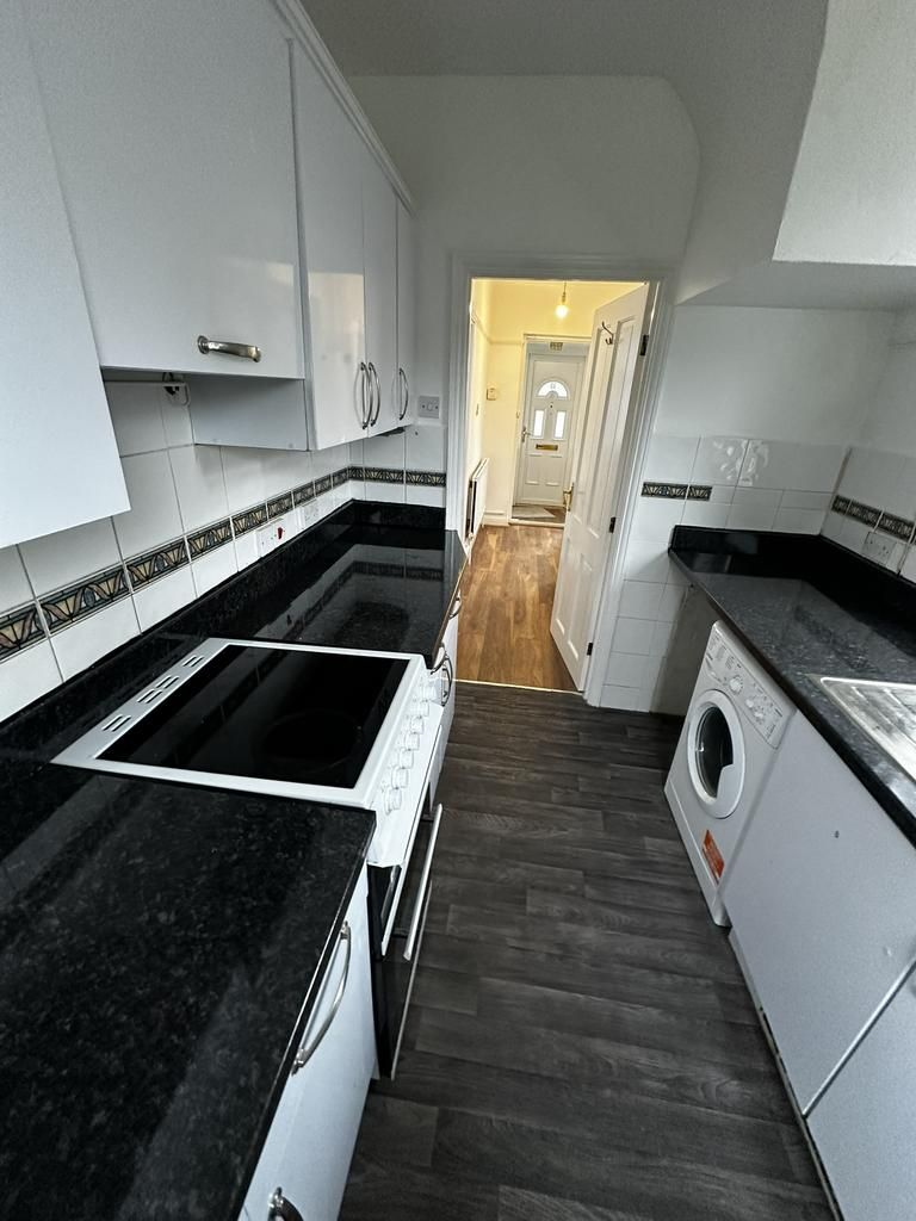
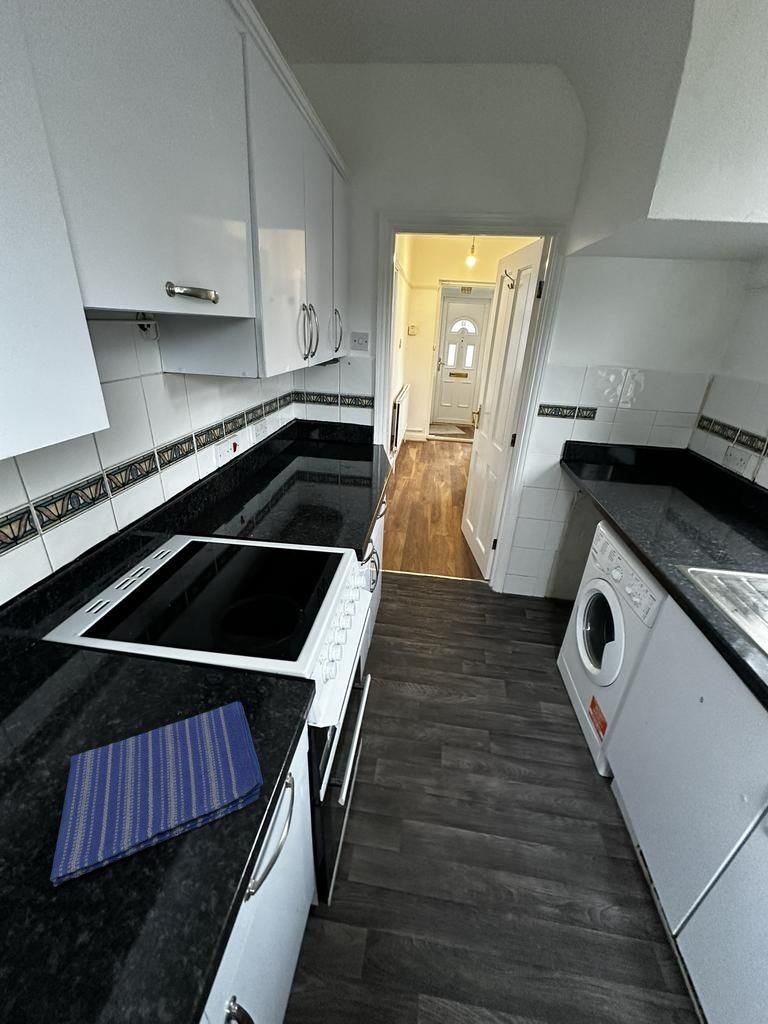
+ dish towel [49,700,264,888]
